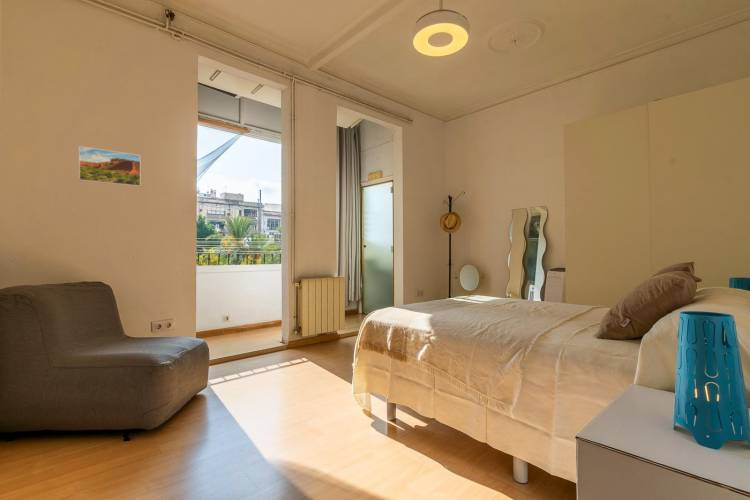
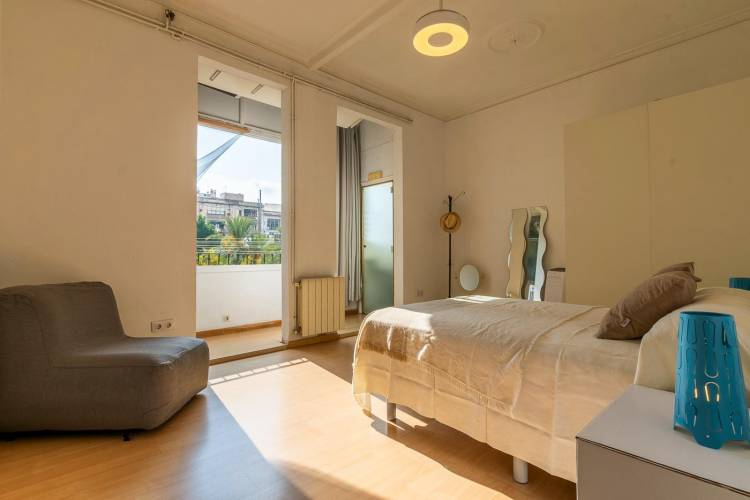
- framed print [78,145,141,188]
